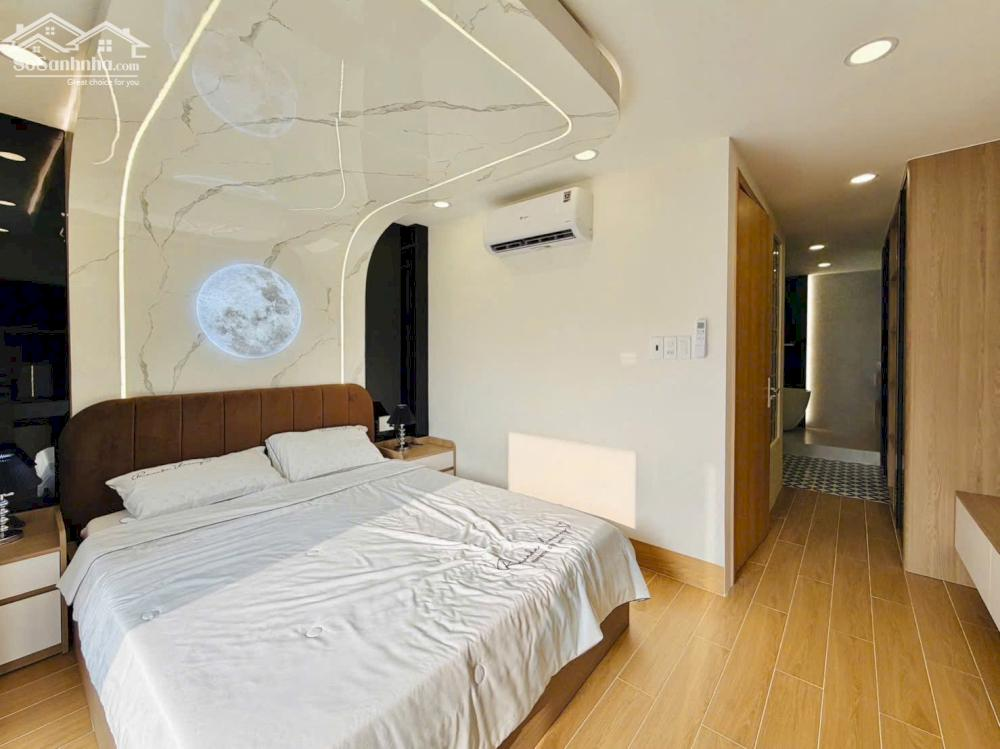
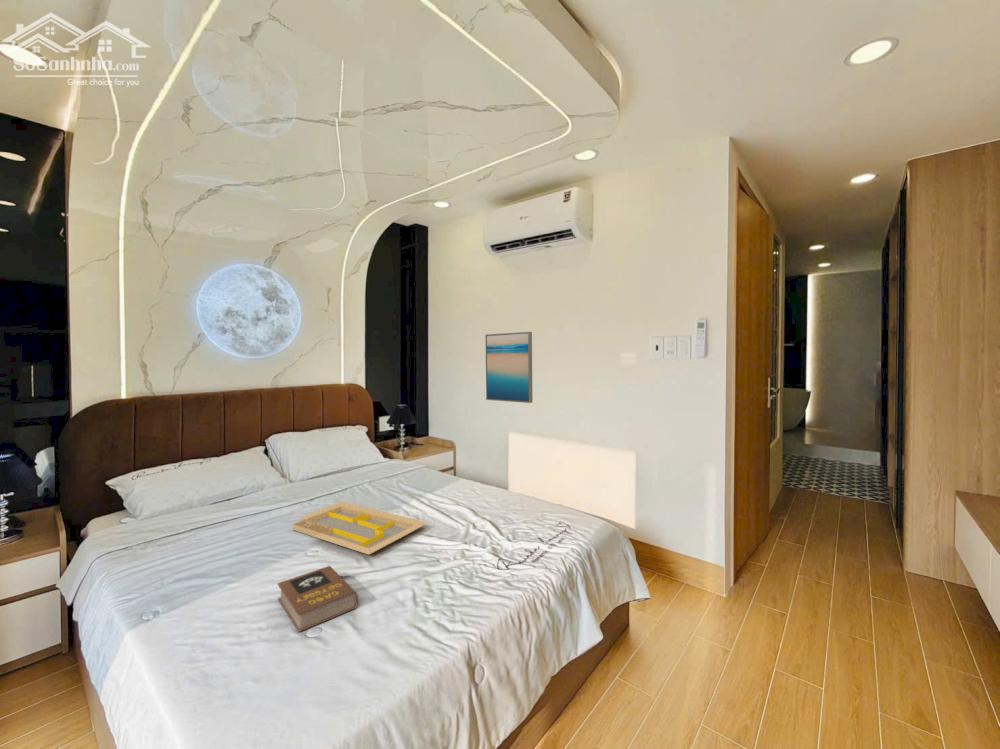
+ book [276,565,360,633]
+ serving tray [292,501,428,556]
+ wall art [484,331,534,404]
